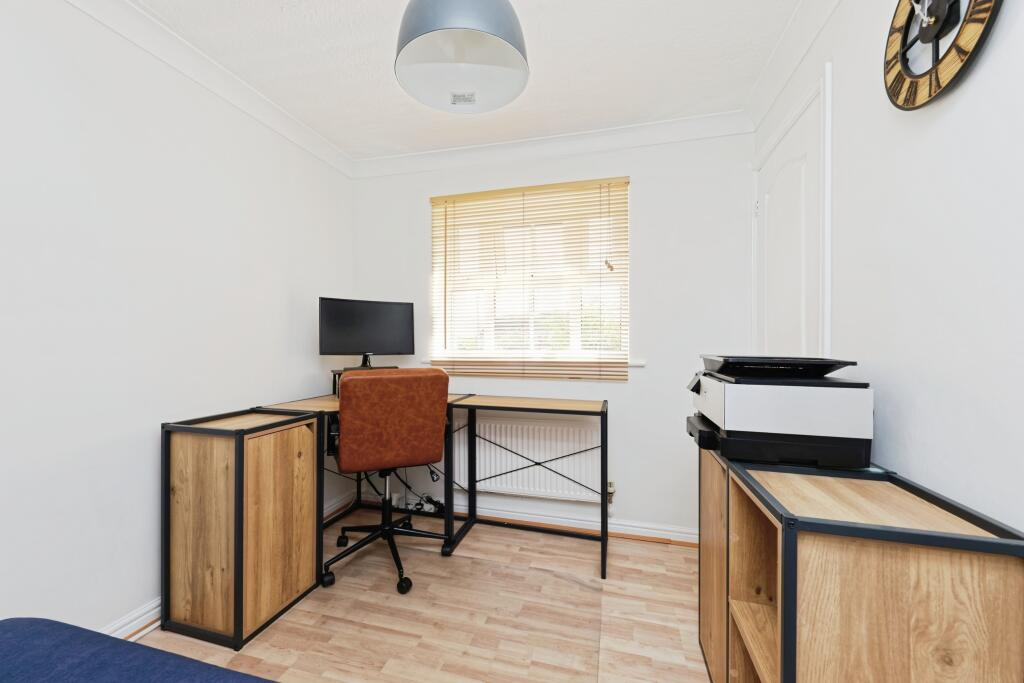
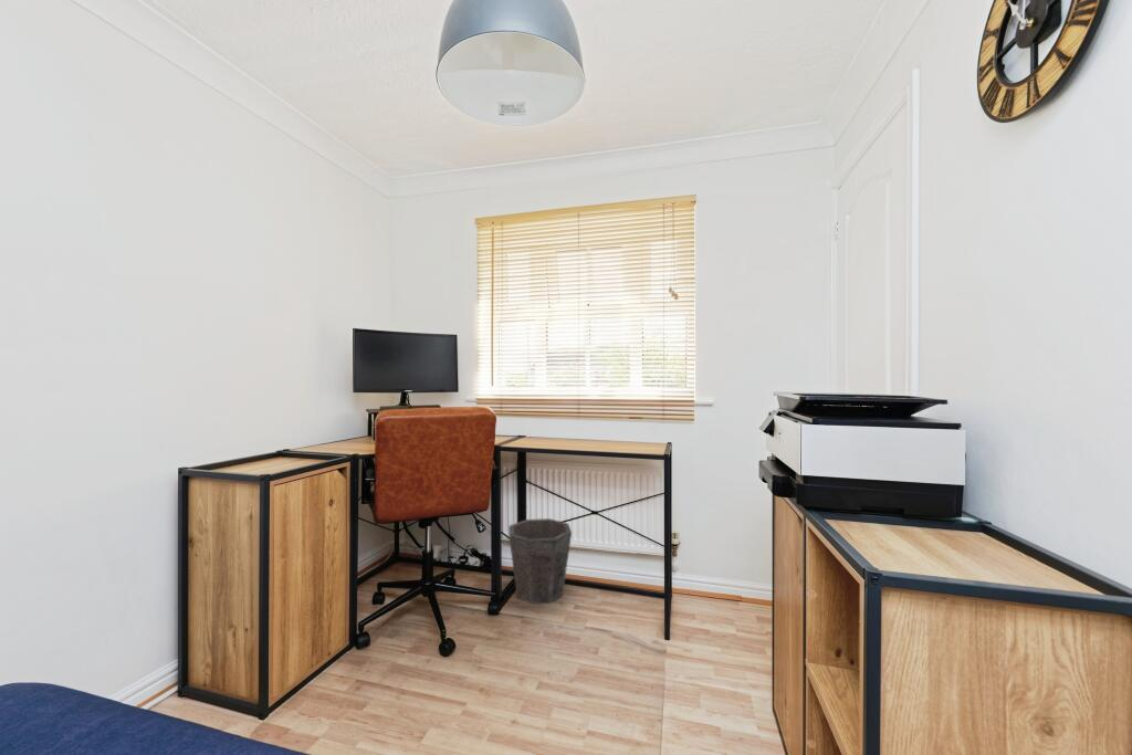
+ waste bin [507,517,573,605]
